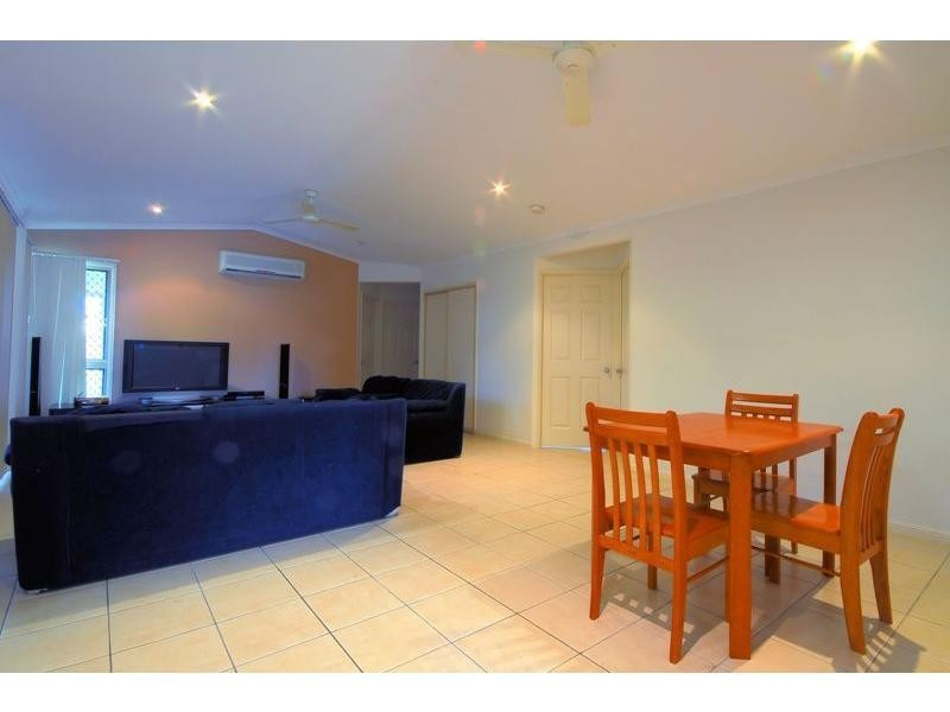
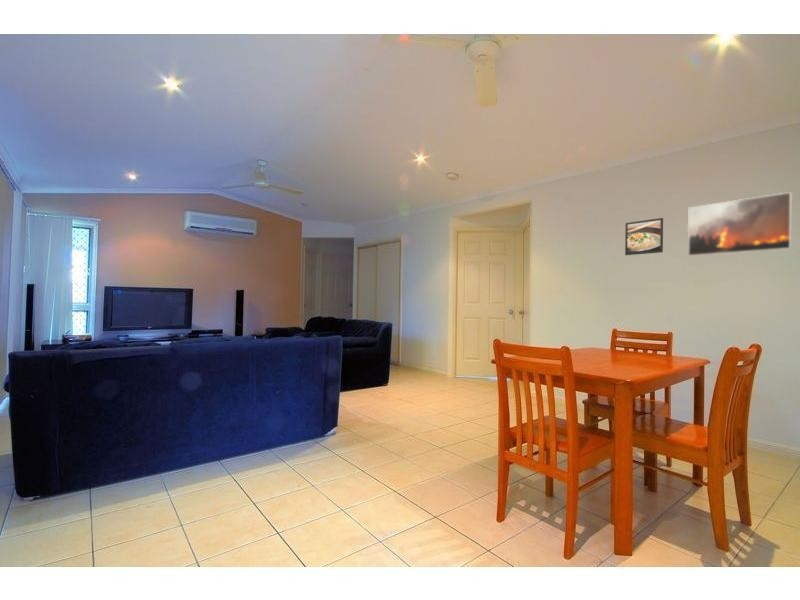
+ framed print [687,191,793,257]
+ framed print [624,217,664,256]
